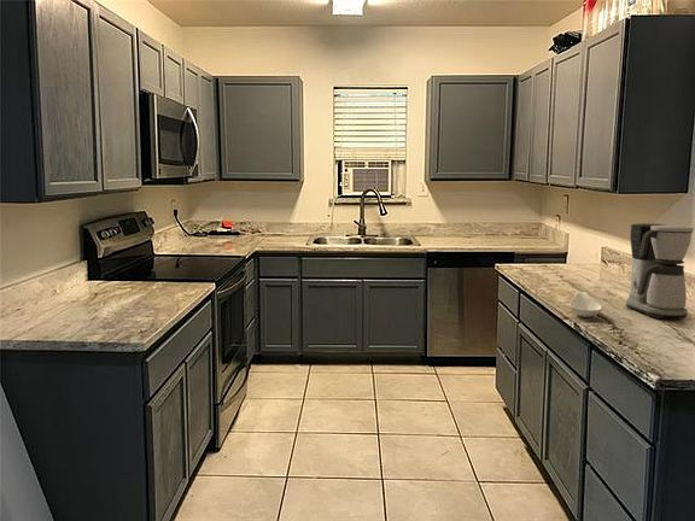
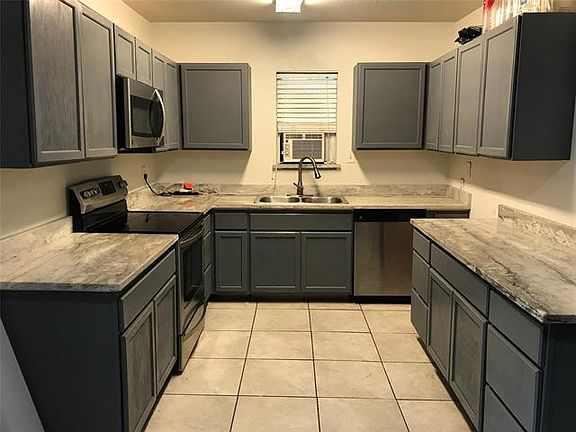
- spoon rest [568,291,603,318]
- coffee maker [625,222,695,320]
